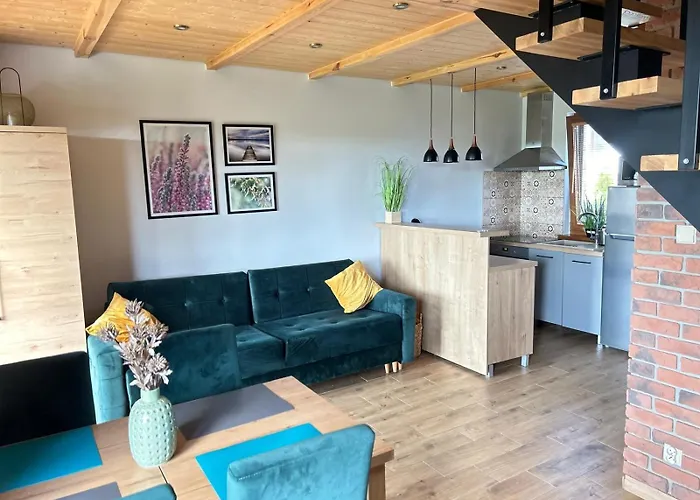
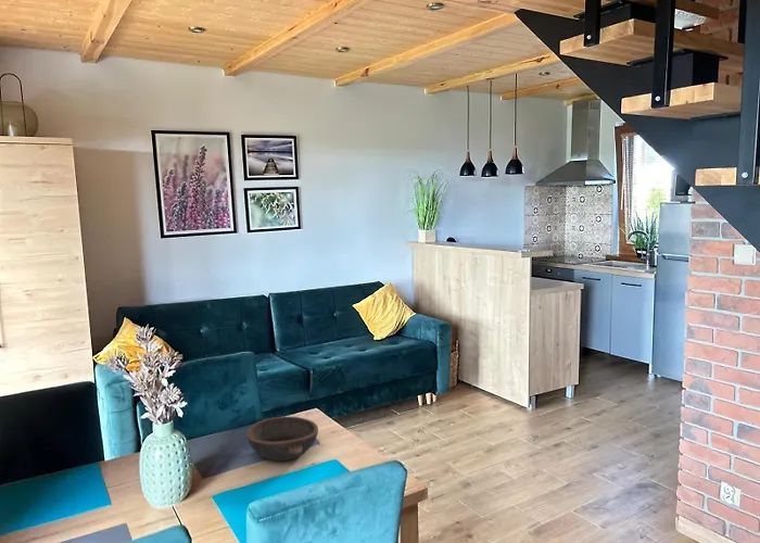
+ bowl [245,416,319,463]
